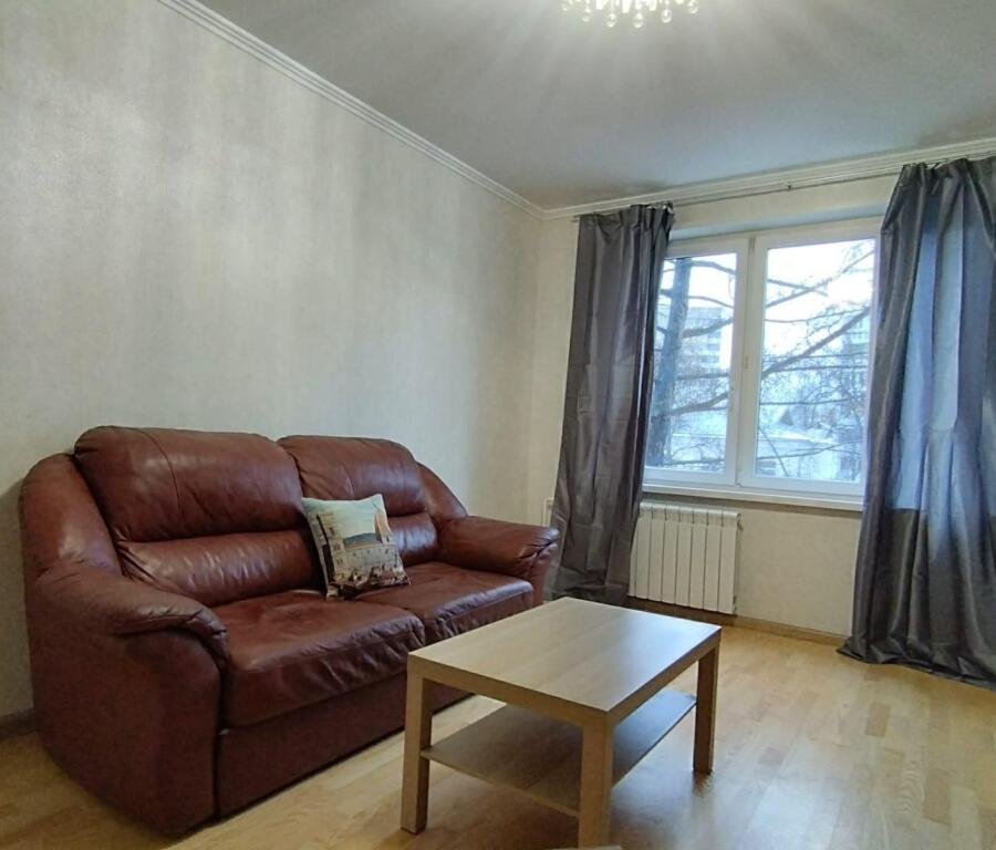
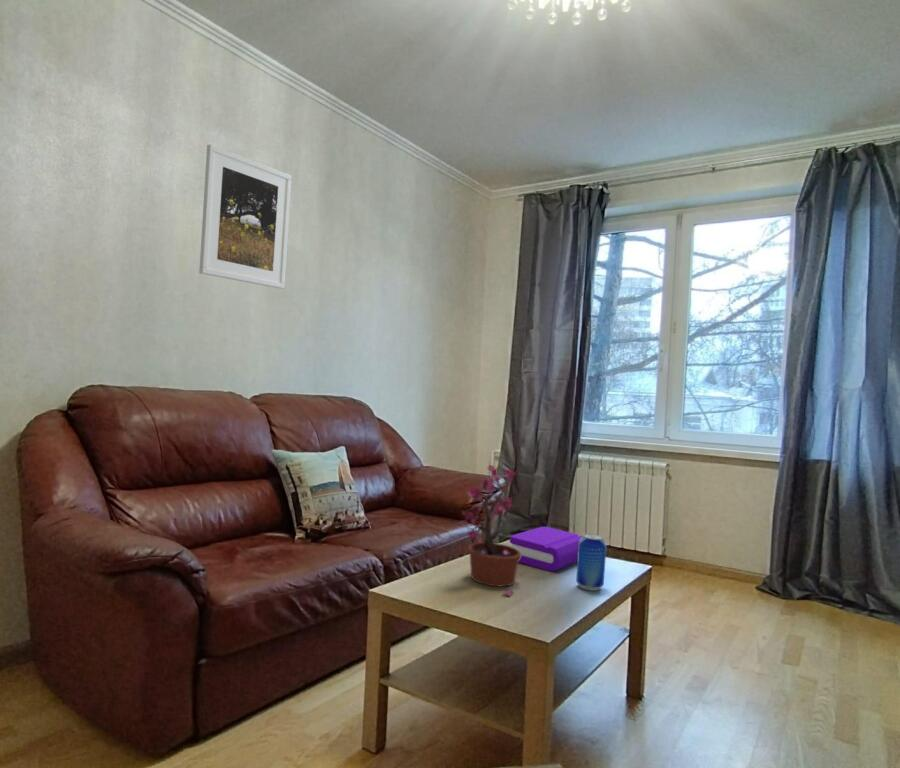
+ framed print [198,143,293,290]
+ potted plant [458,464,521,597]
+ beer can [575,532,608,592]
+ book [509,526,583,572]
